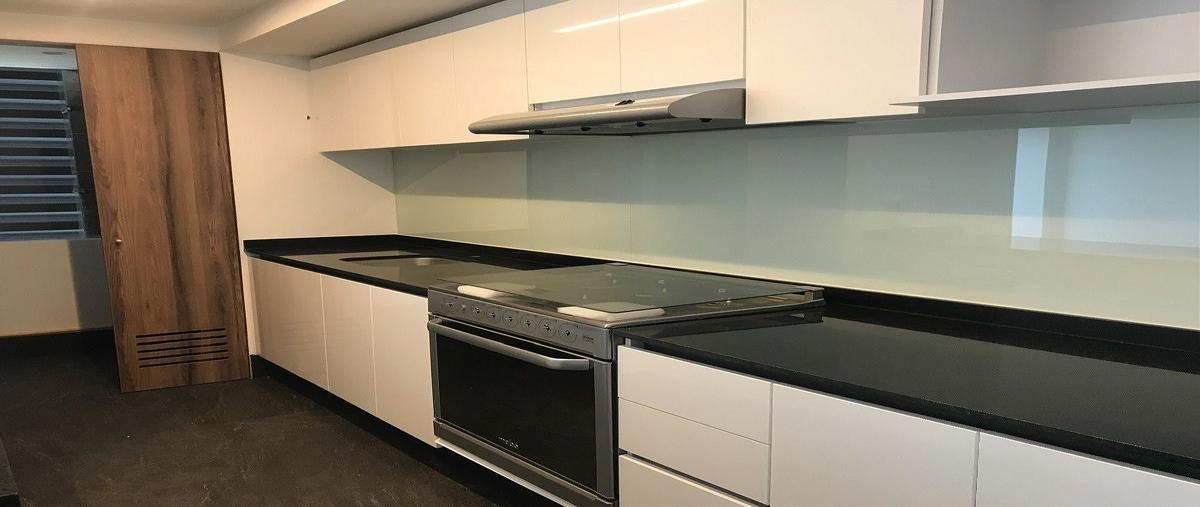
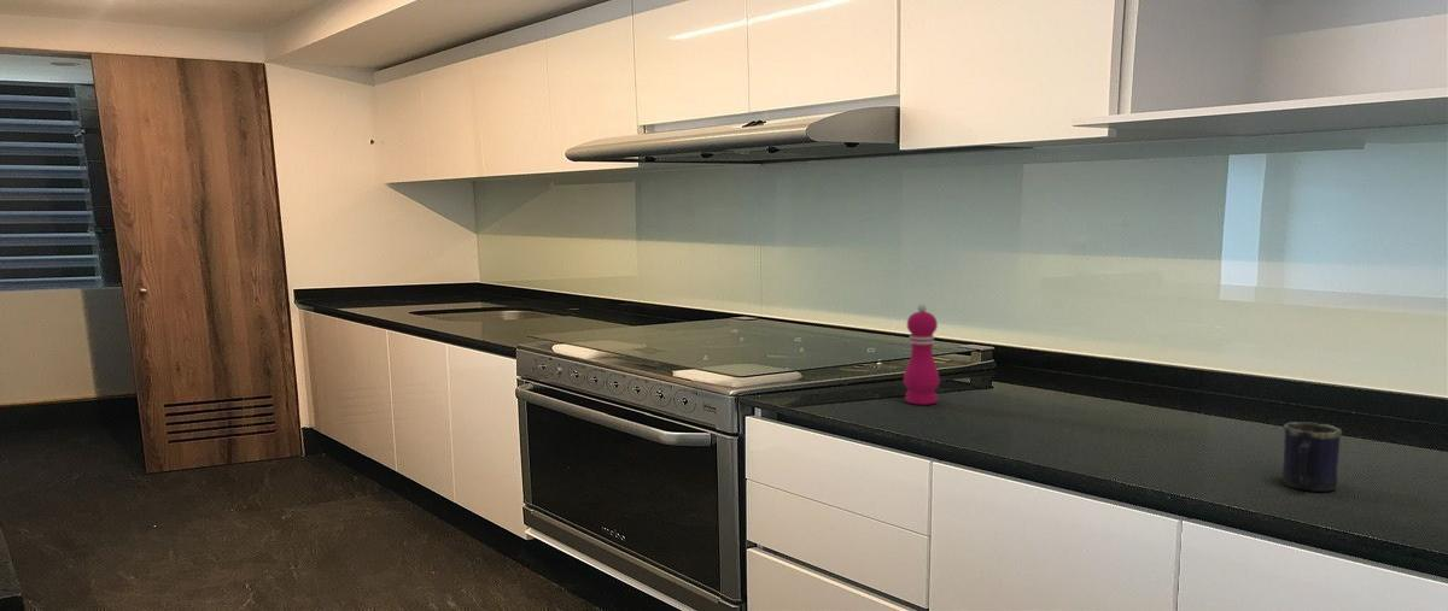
+ pepper mill [903,302,941,406]
+ mug [1281,421,1343,493]
